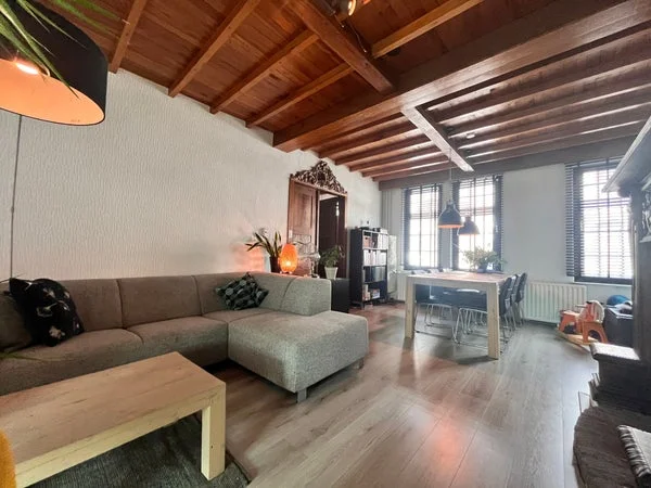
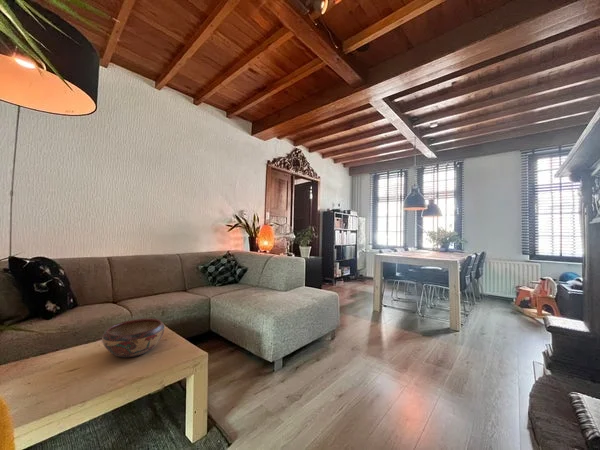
+ decorative bowl [101,317,166,358]
